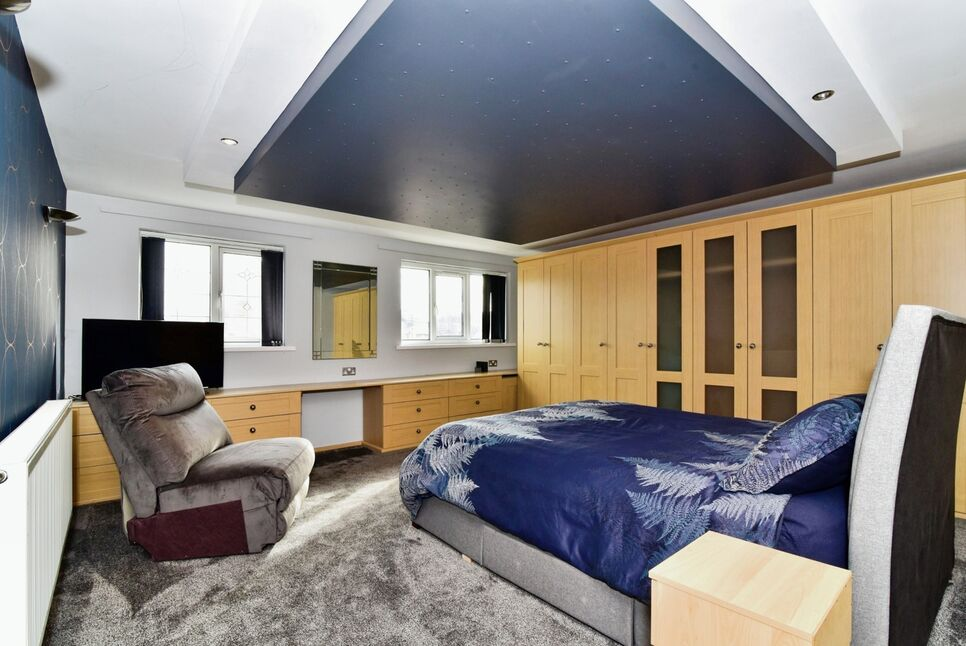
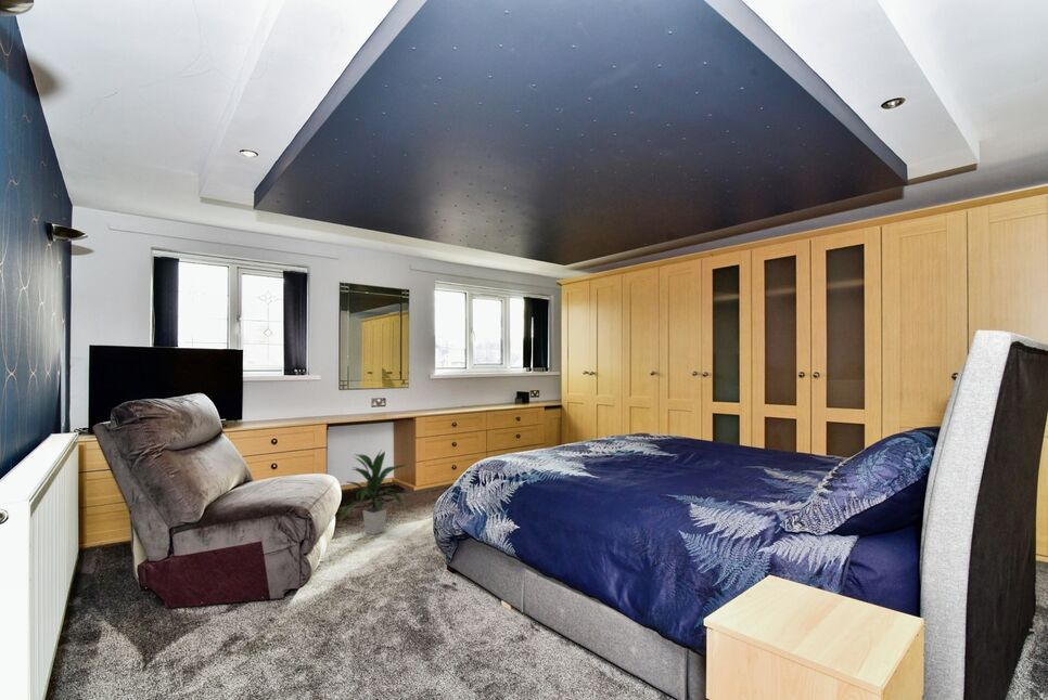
+ indoor plant [340,450,410,536]
